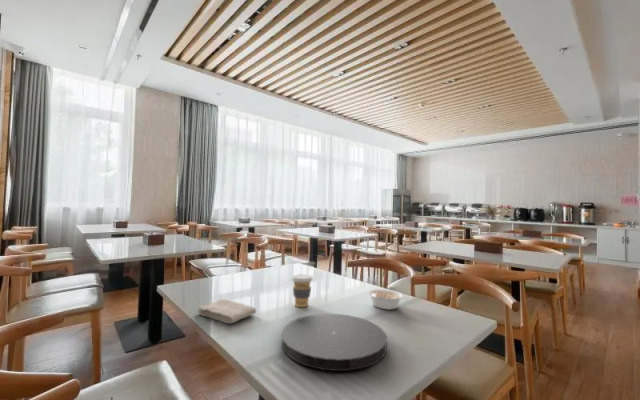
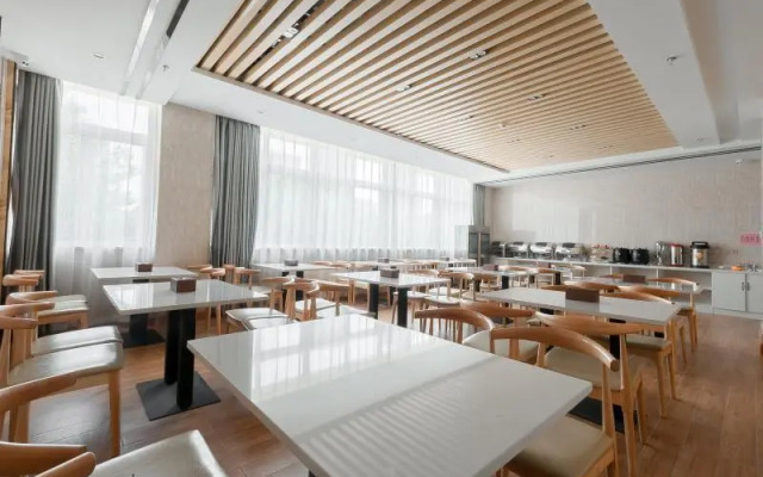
- plate [281,313,388,372]
- legume [367,288,404,310]
- coffee cup [291,273,314,308]
- washcloth [196,298,257,324]
